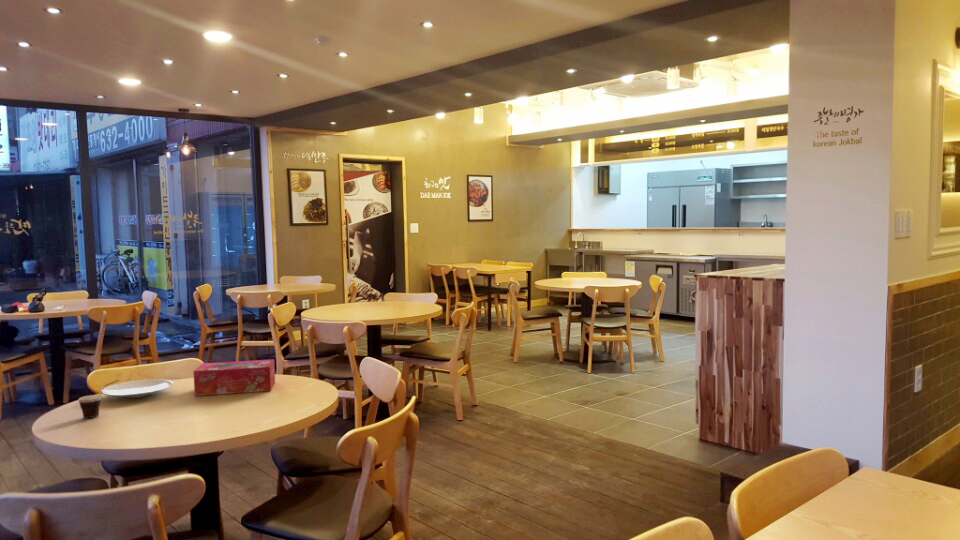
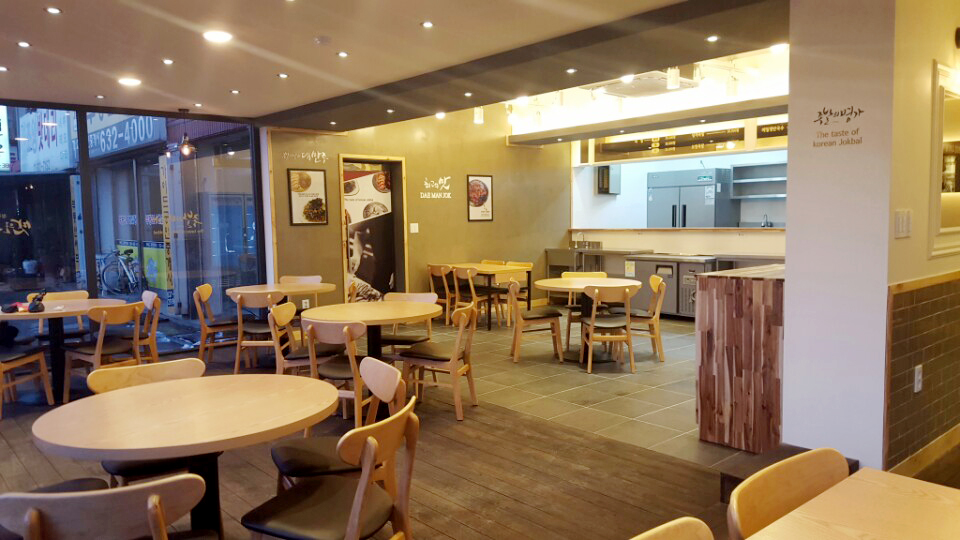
- tissue box [192,358,276,397]
- plate [100,378,175,399]
- cup [77,379,120,419]
